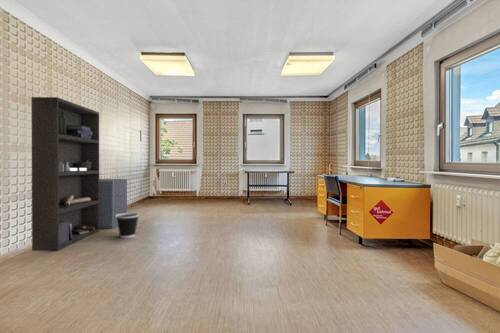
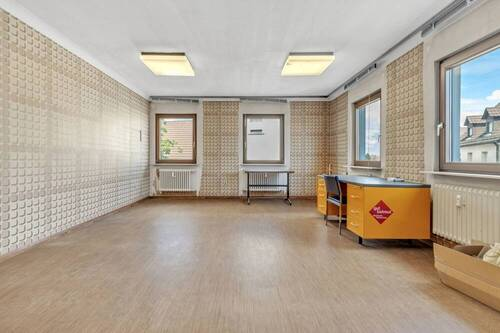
- wastebasket [116,212,140,239]
- filing cabinet [99,178,128,229]
- bookshelf [31,96,100,252]
